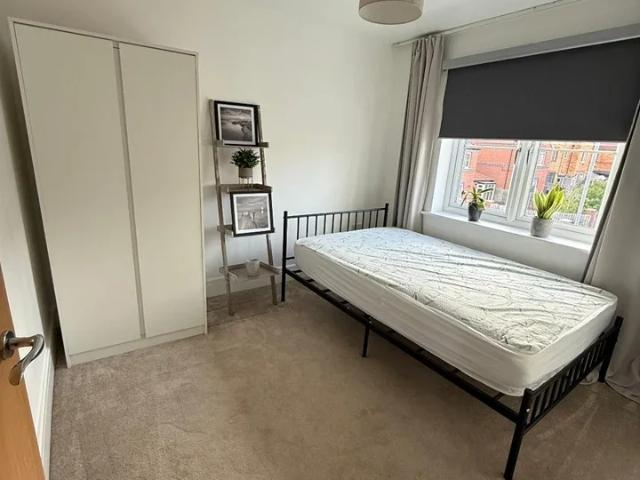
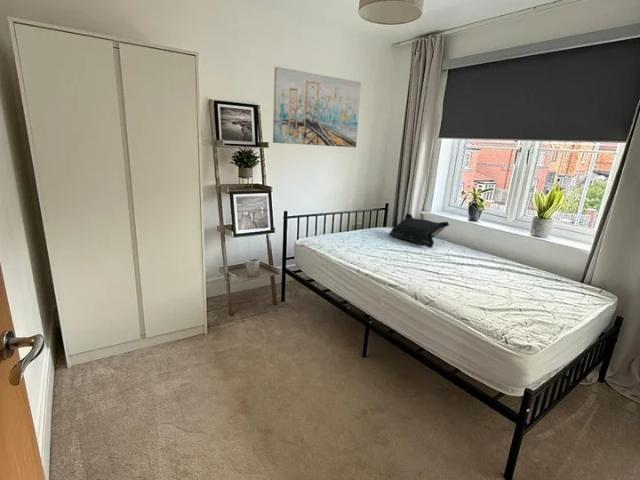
+ cushion [388,212,450,248]
+ wall art [272,66,362,148]
